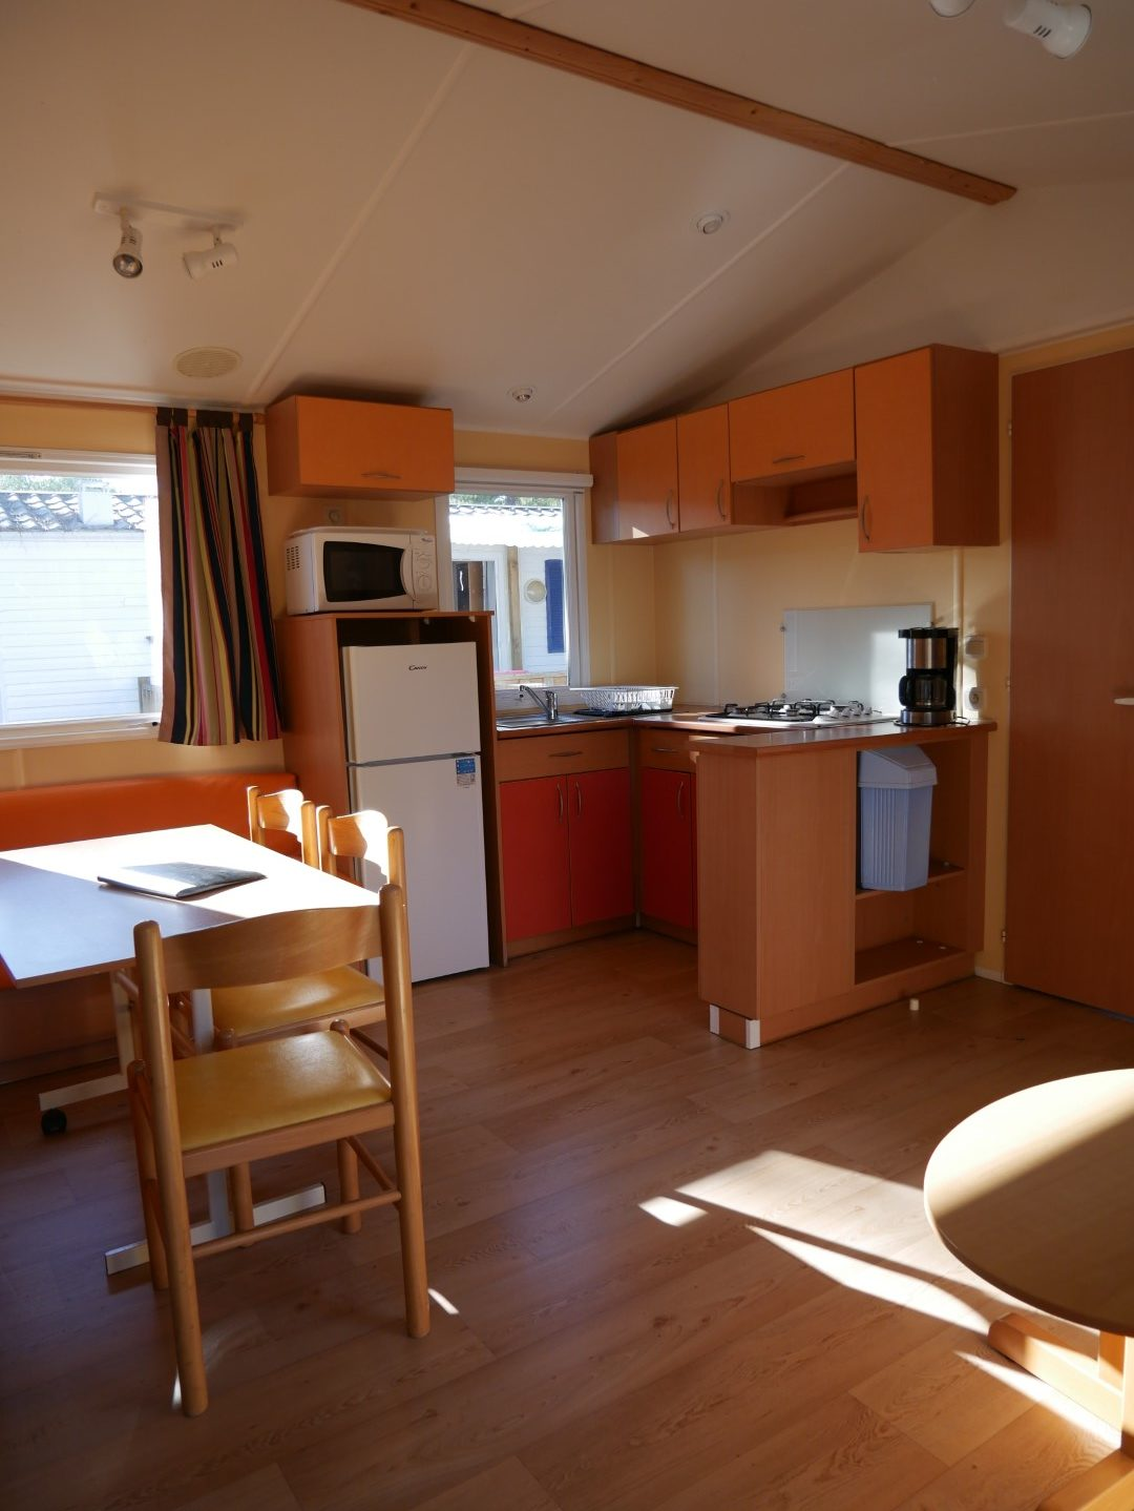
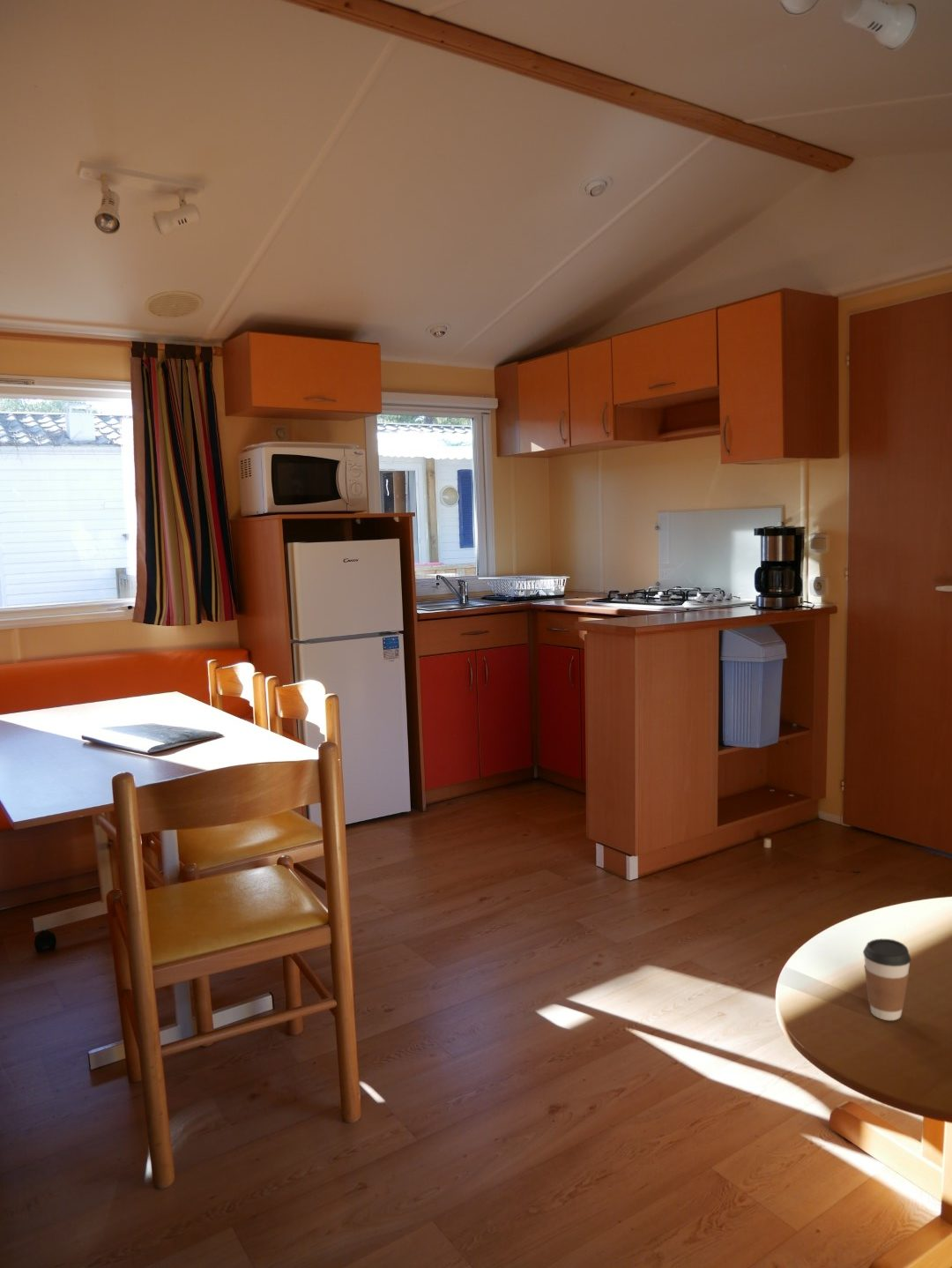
+ coffee cup [862,938,912,1021]
